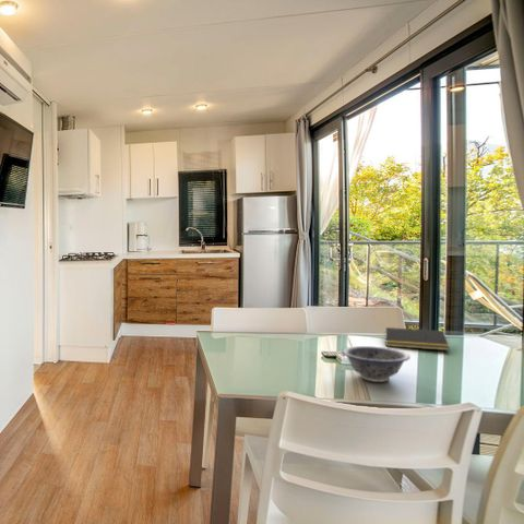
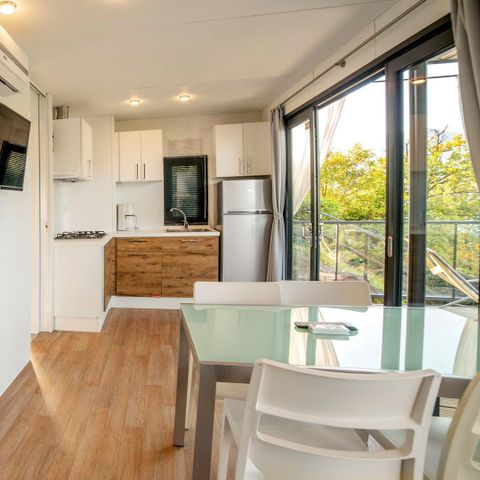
- notepad [385,326,450,352]
- bowl [341,345,412,383]
